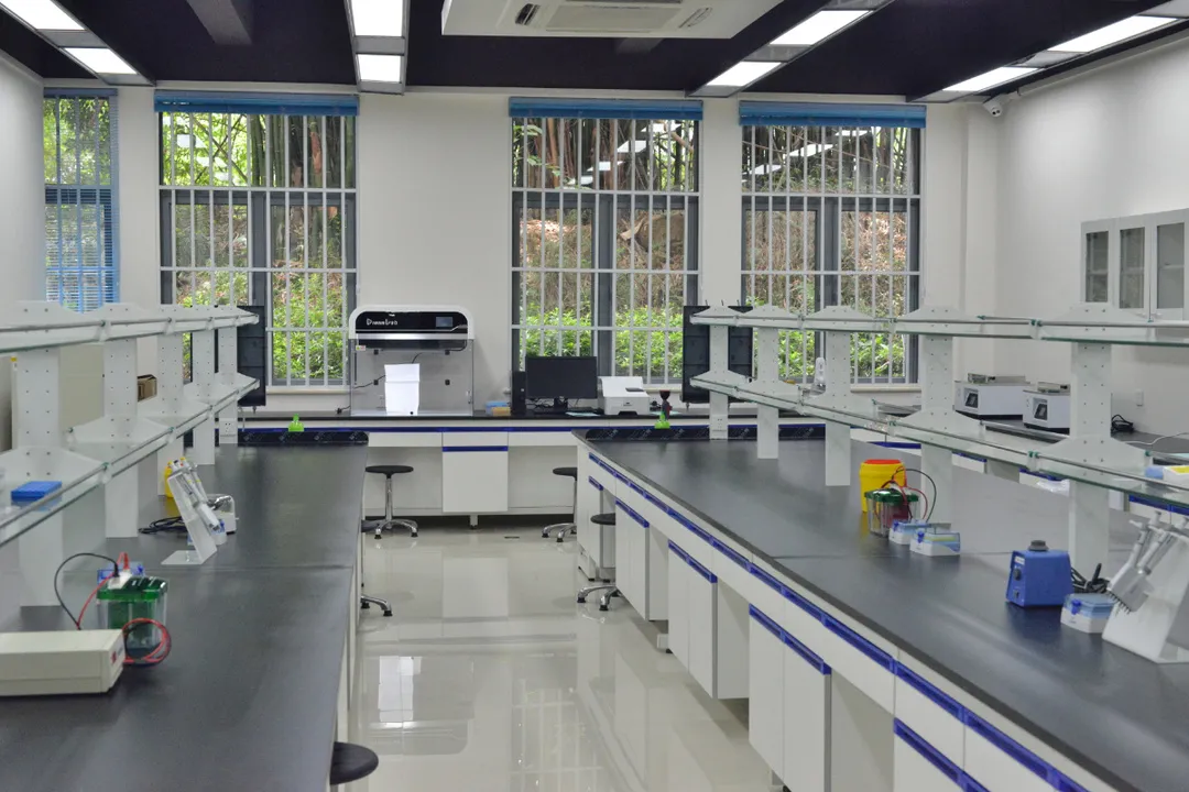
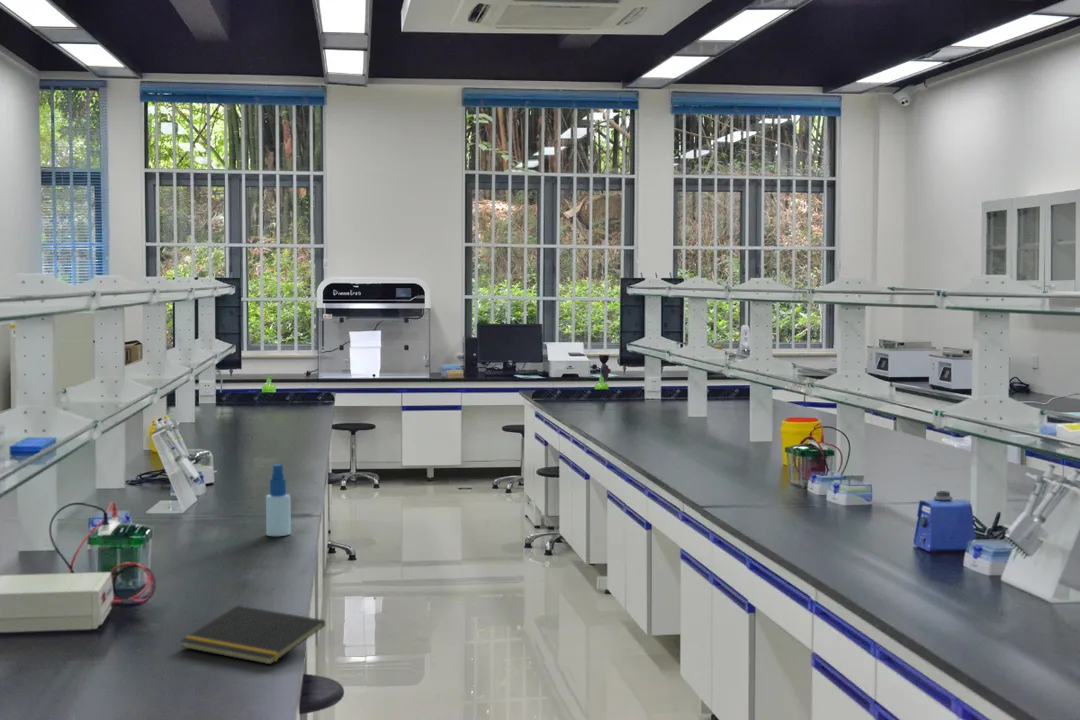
+ spray bottle [265,463,292,537]
+ notepad [179,605,326,666]
